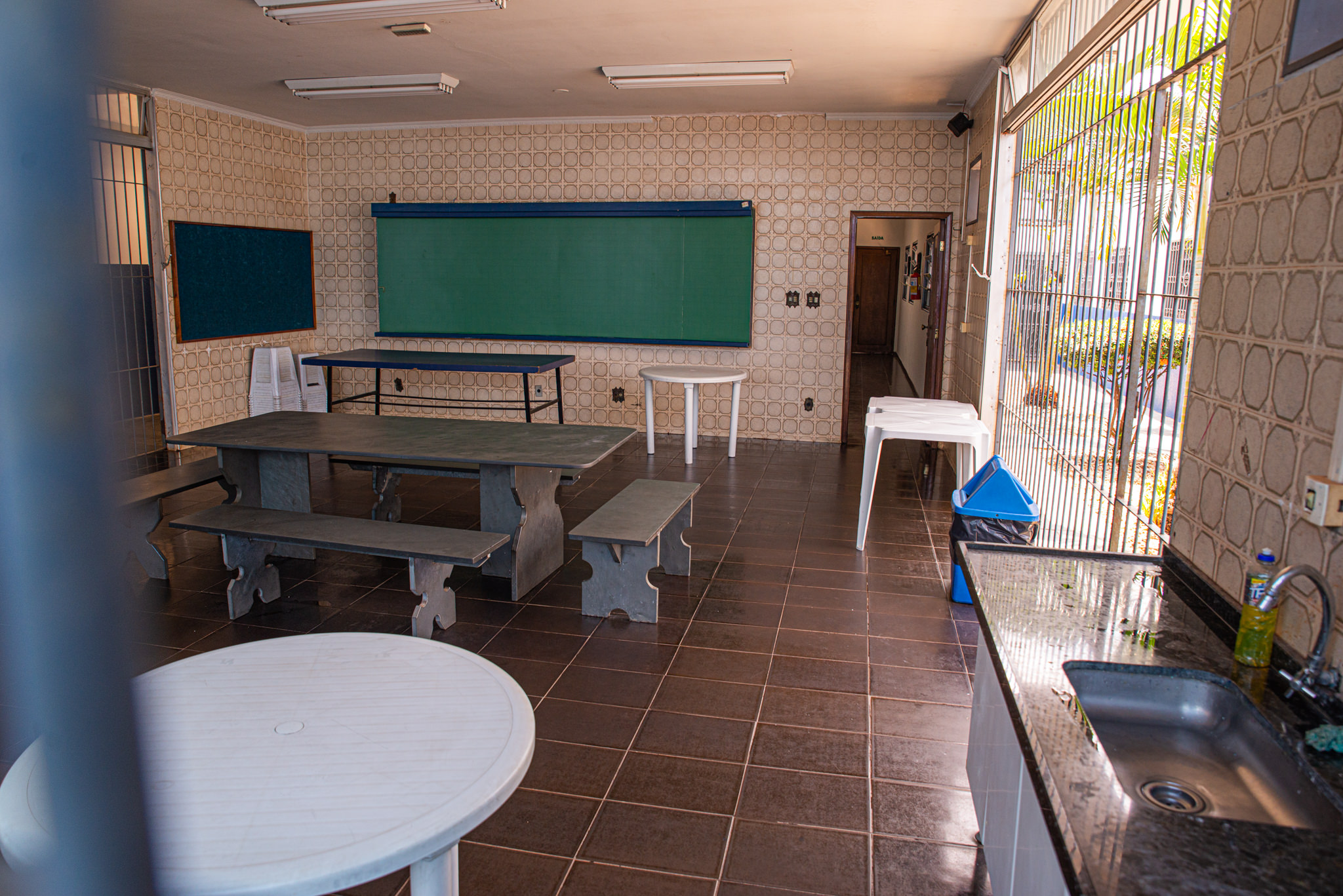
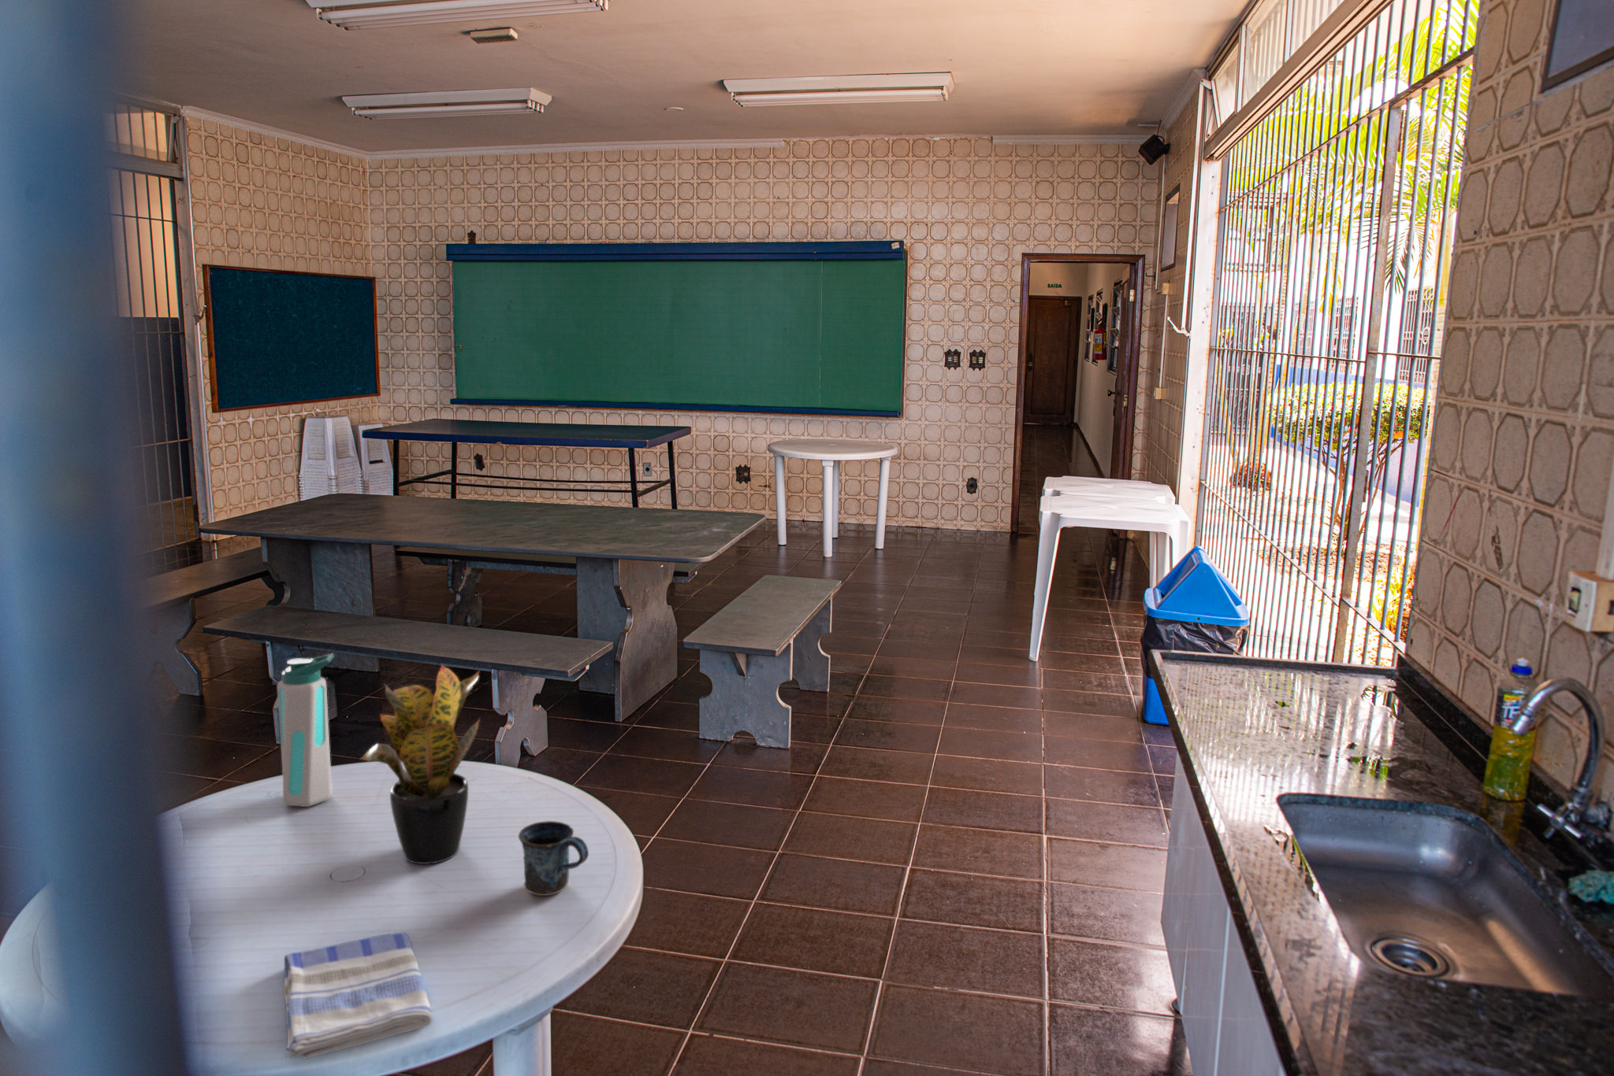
+ potted plant [359,664,481,865]
+ water bottle [276,652,335,807]
+ mug [518,820,590,897]
+ dish towel [282,932,434,1060]
